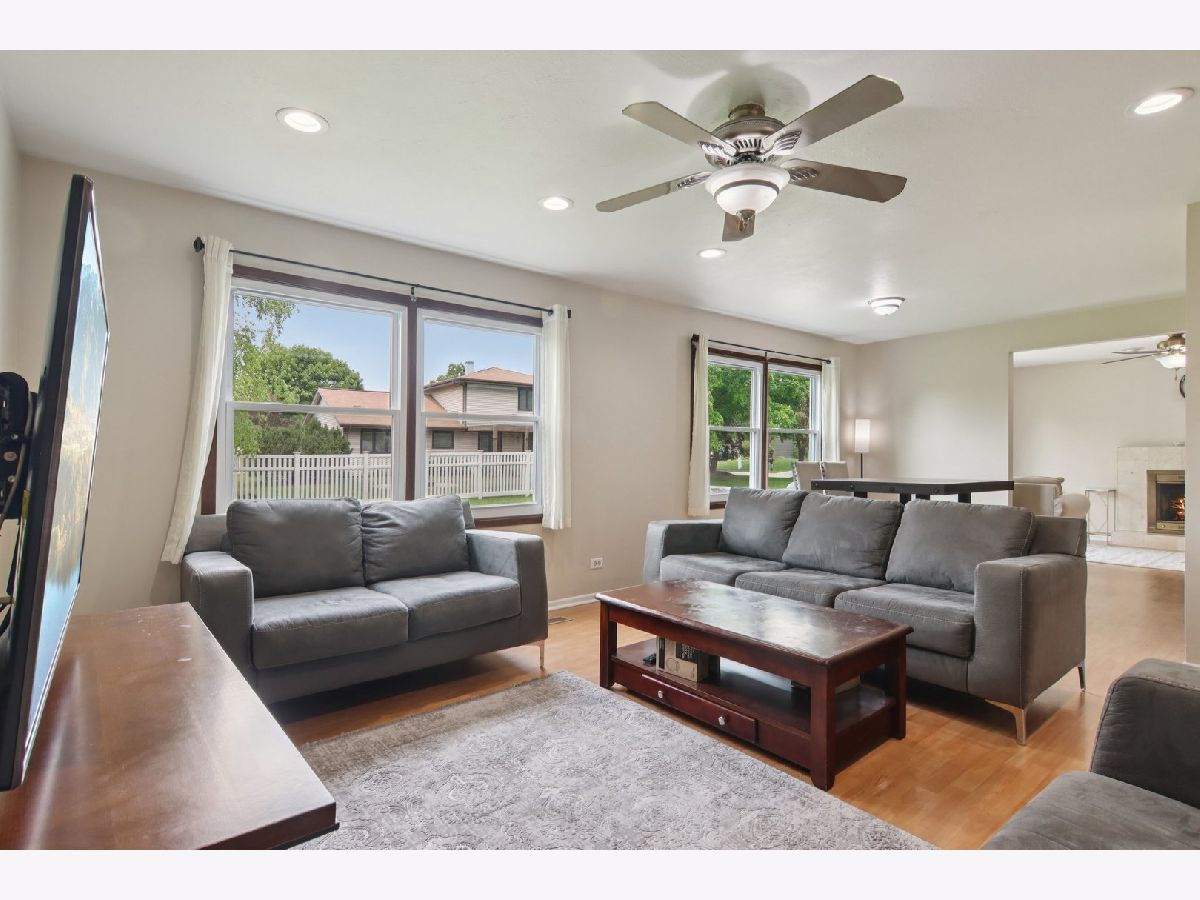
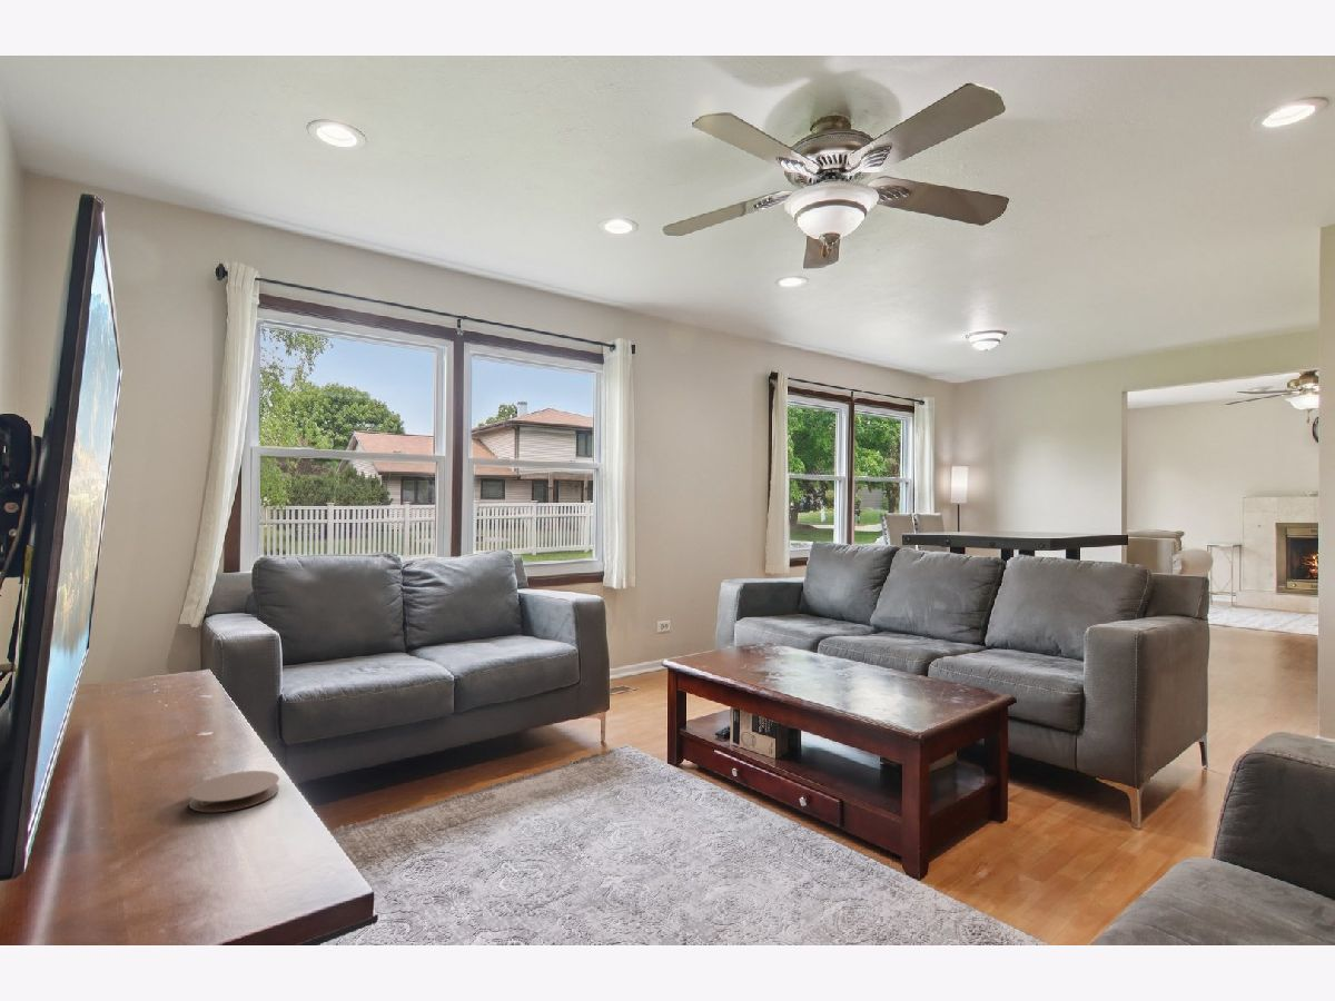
+ coaster [188,770,280,813]
